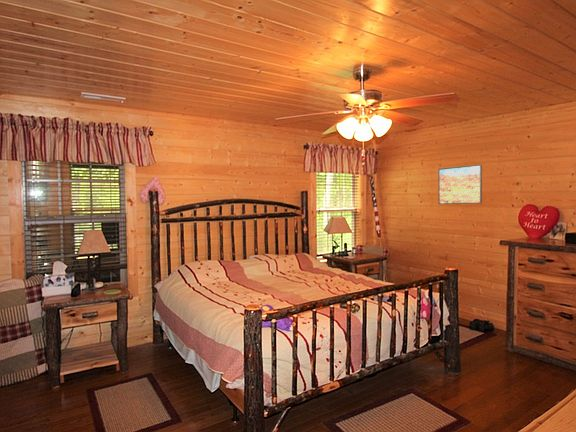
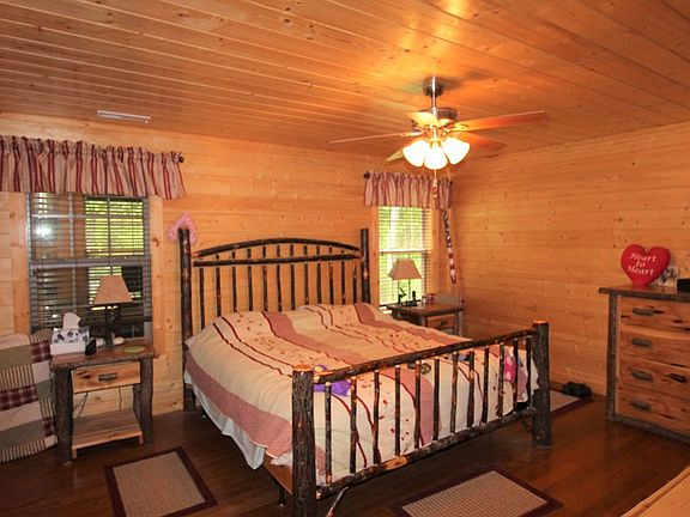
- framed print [437,163,483,205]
